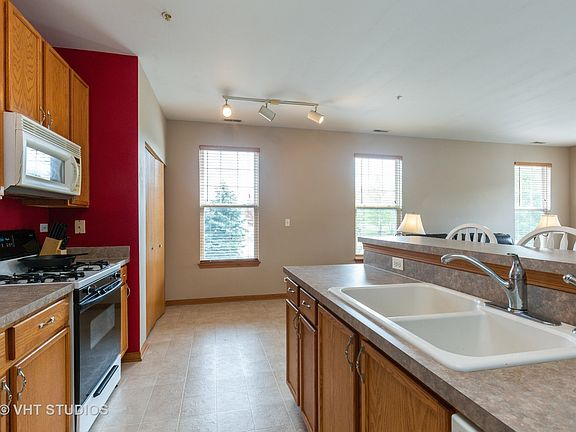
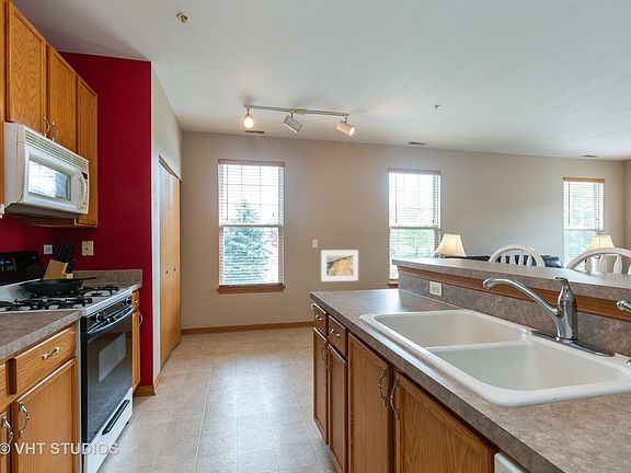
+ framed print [320,249,359,282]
